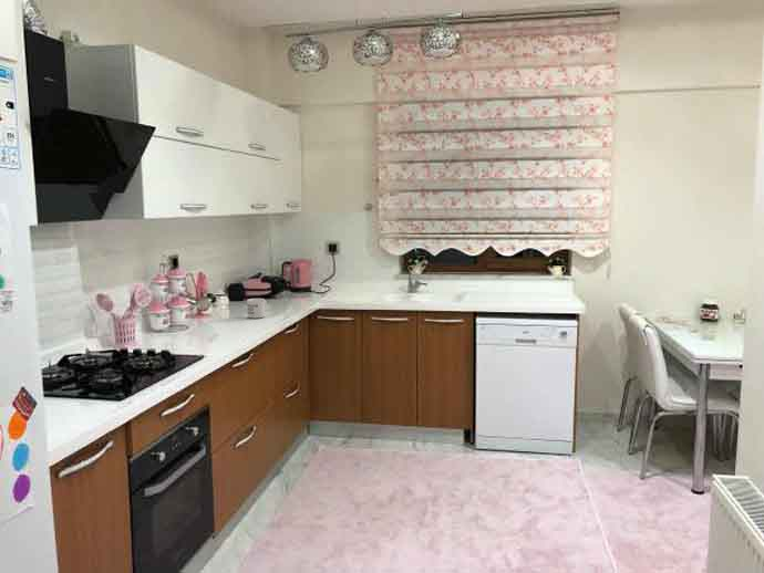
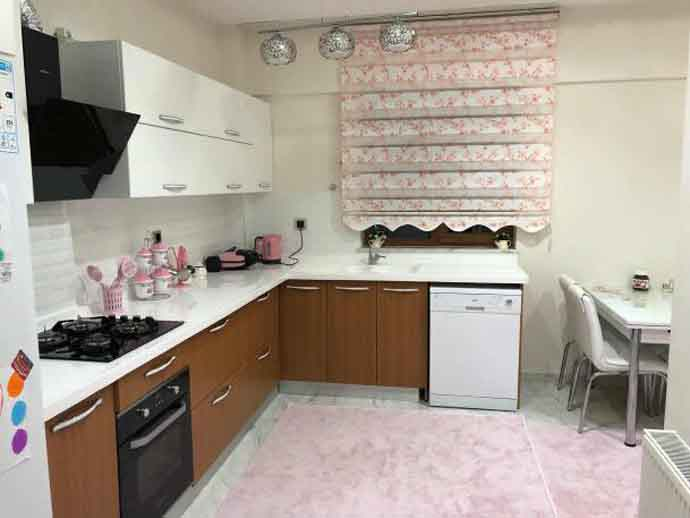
- mug [246,298,268,320]
